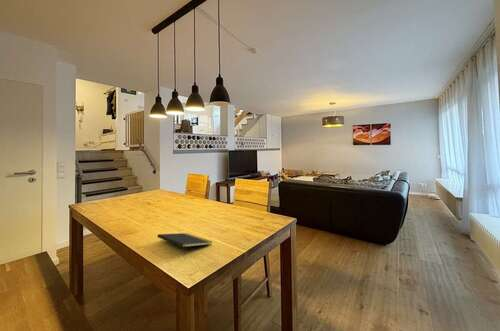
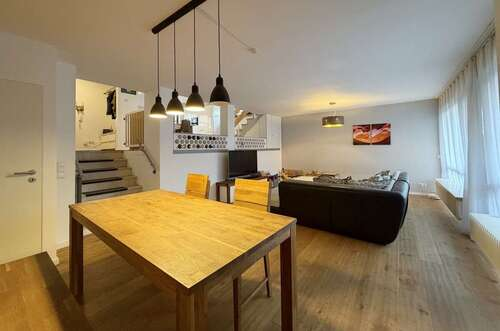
- notepad [156,232,213,256]
